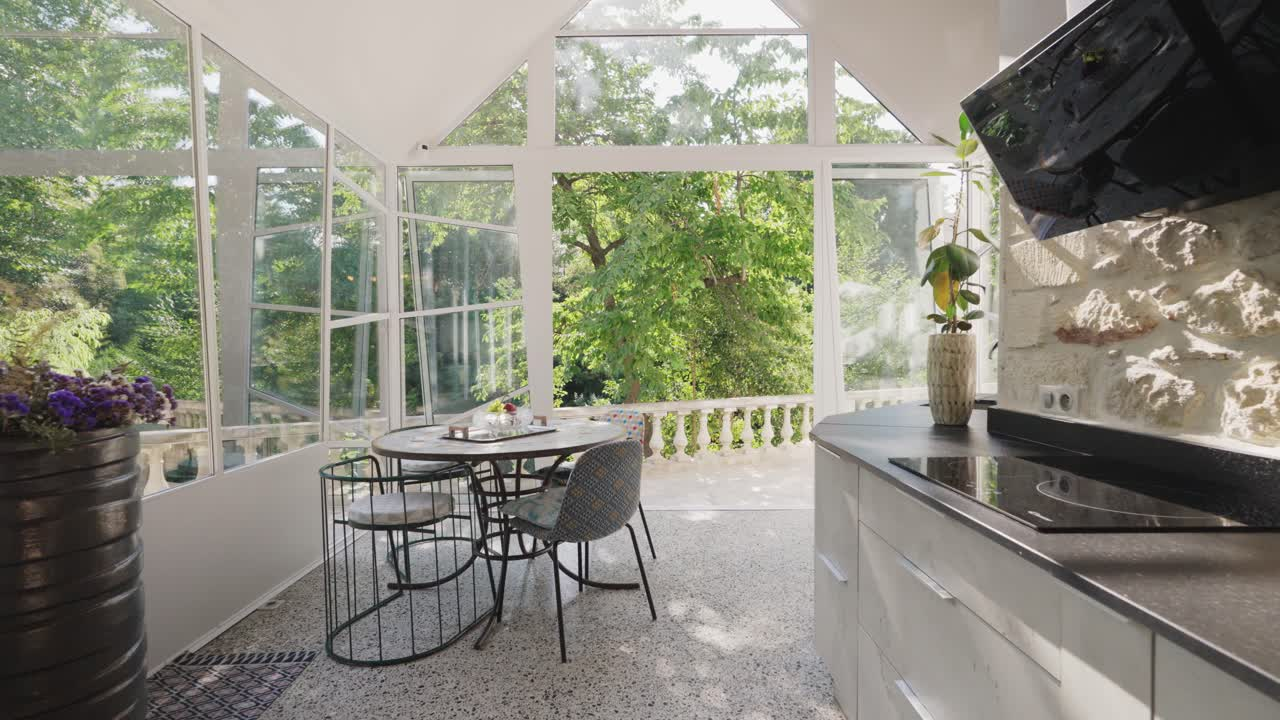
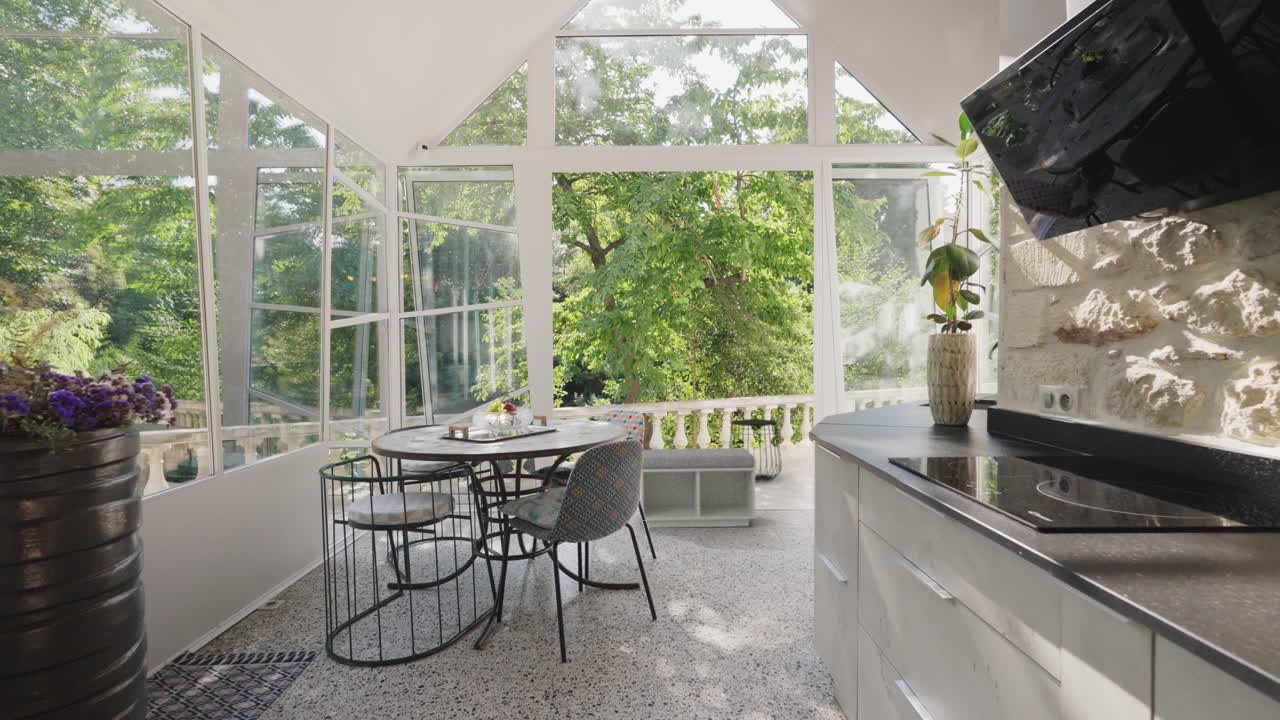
+ bench [639,447,758,529]
+ side table [728,418,783,483]
